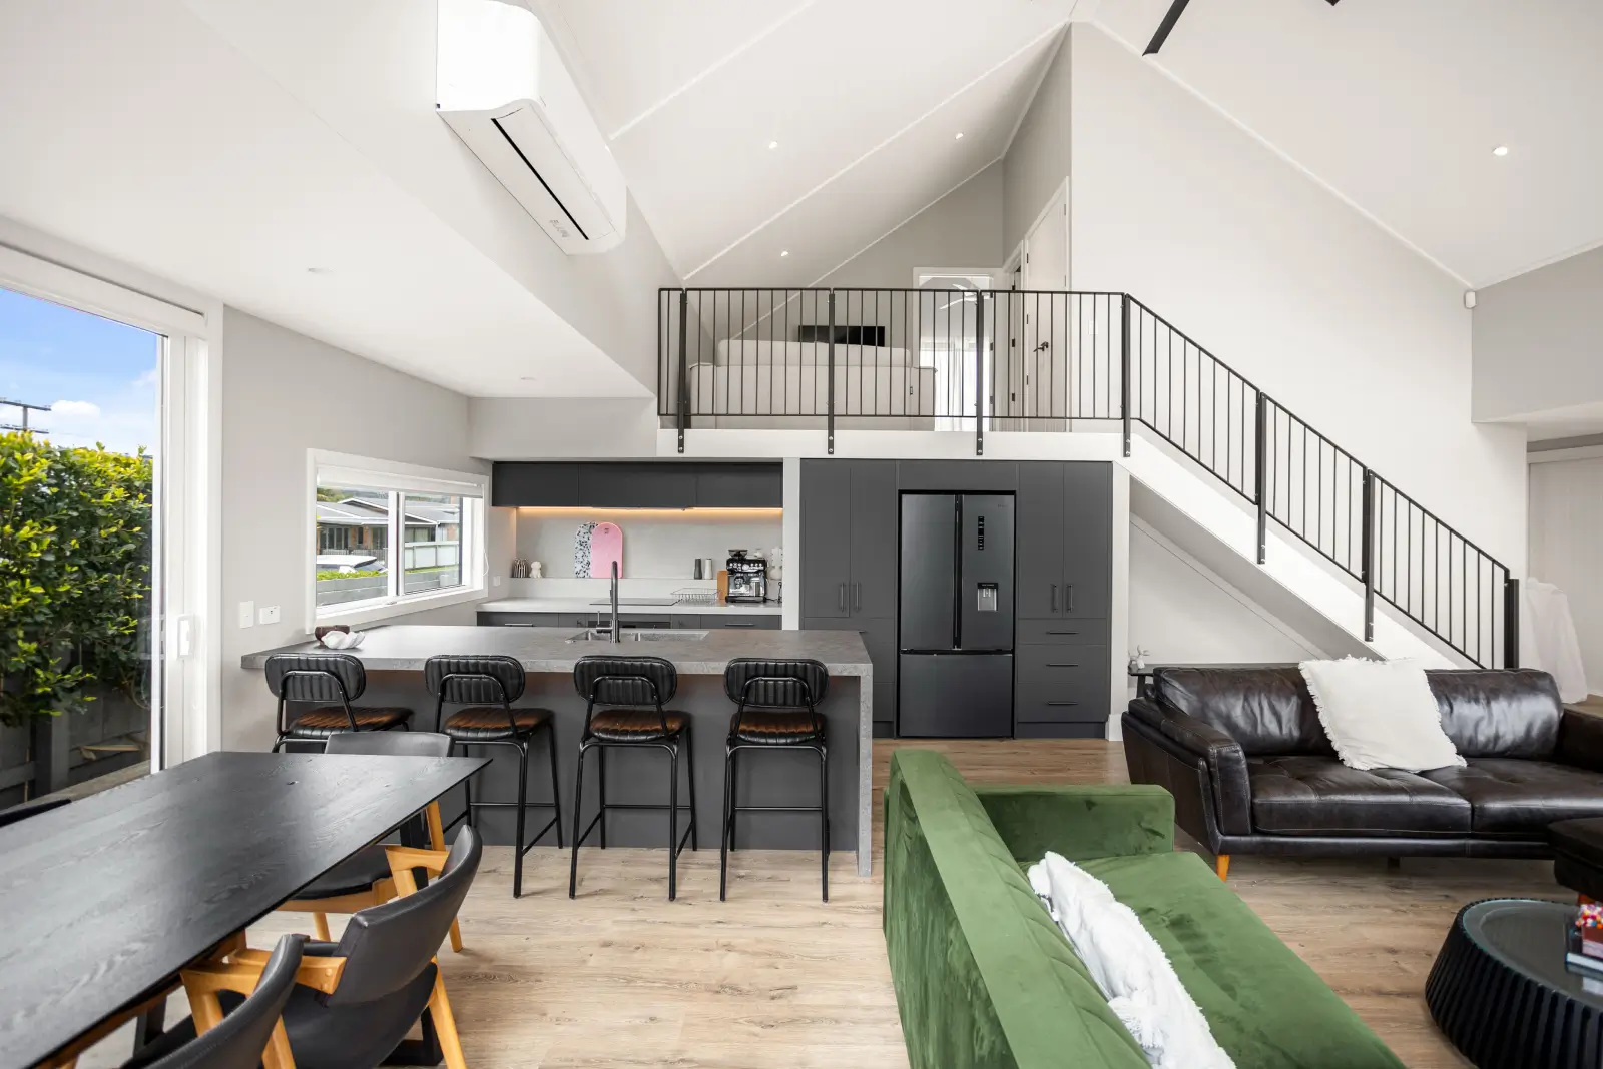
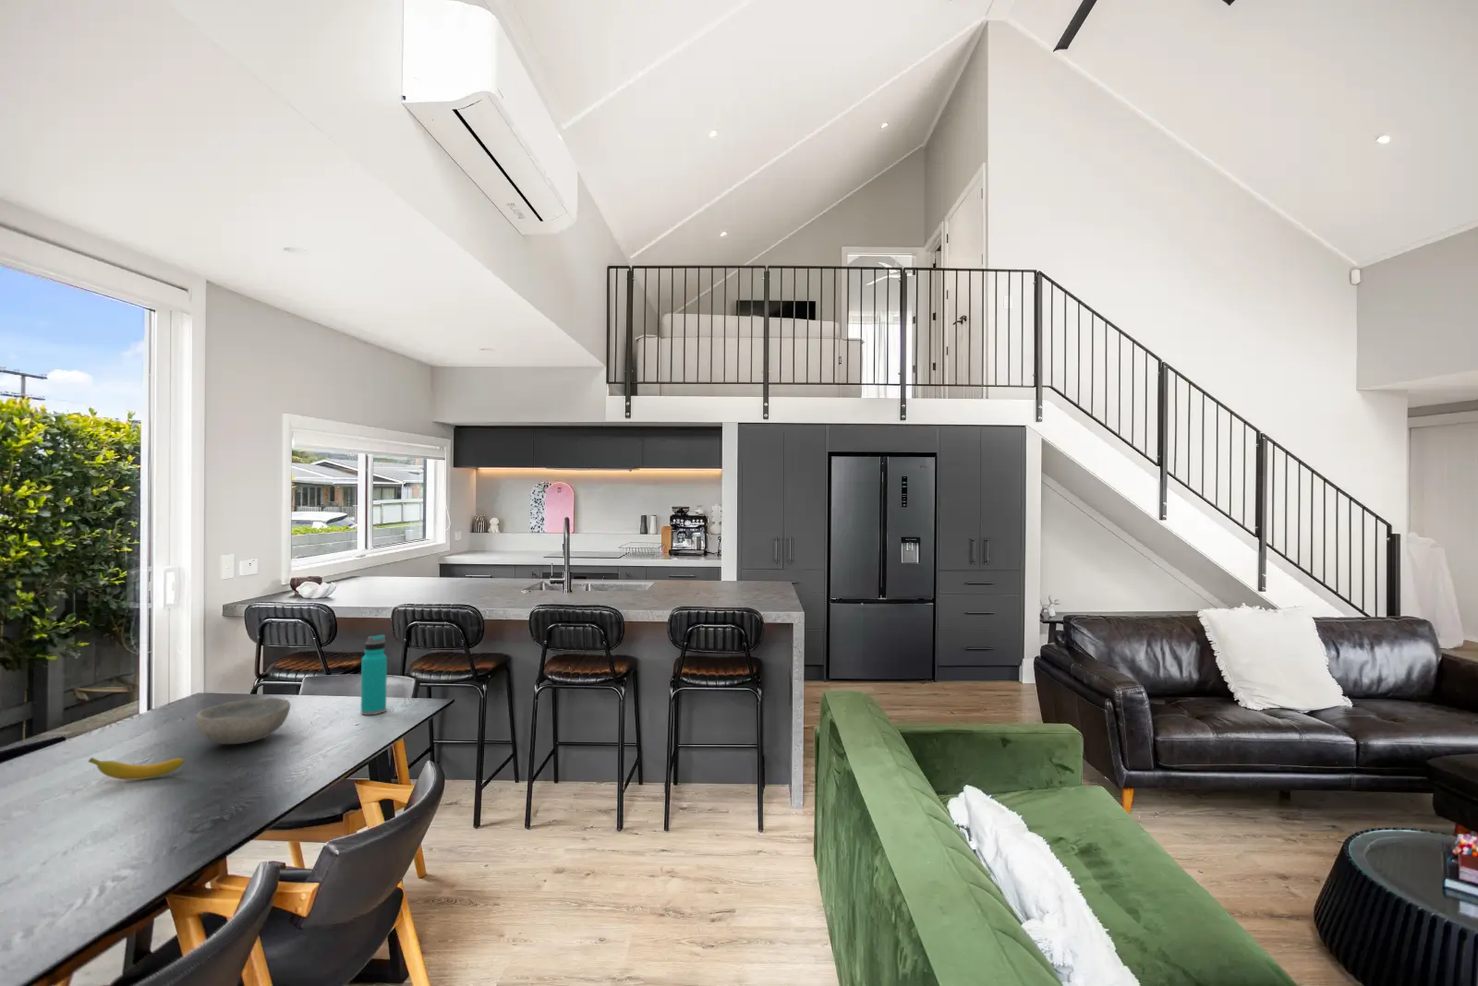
+ water bottle [360,634,388,715]
+ banana [88,757,186,781]
+ bowl [195,697,291,745]
